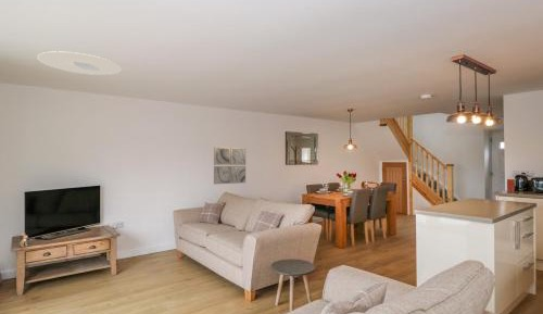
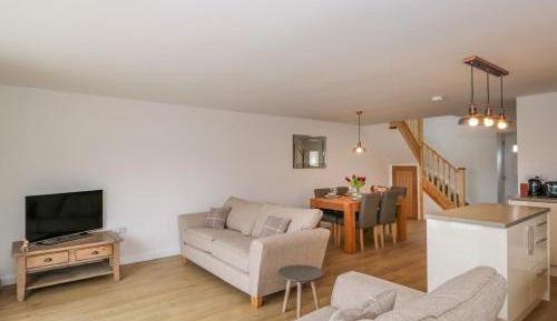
- ceiling light [36,50,123,76]
- wall art [213,146,247,185]
